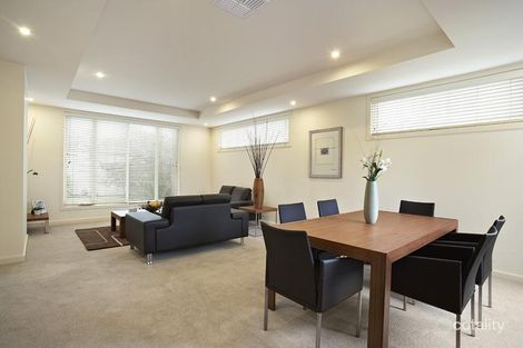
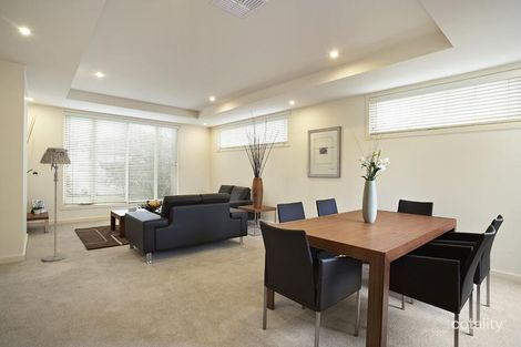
+ floor lamp [39,146,72,263]
